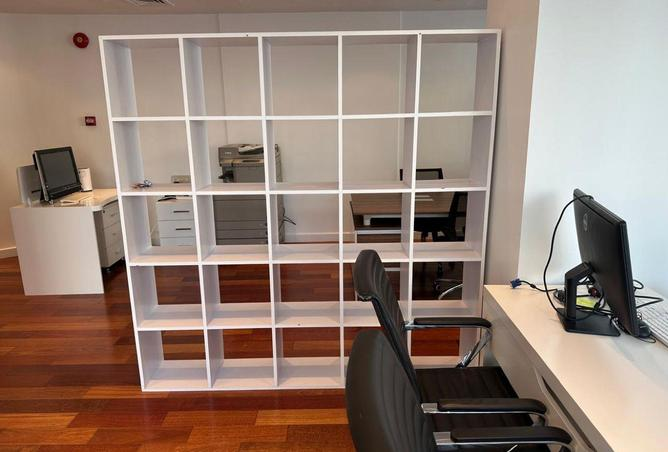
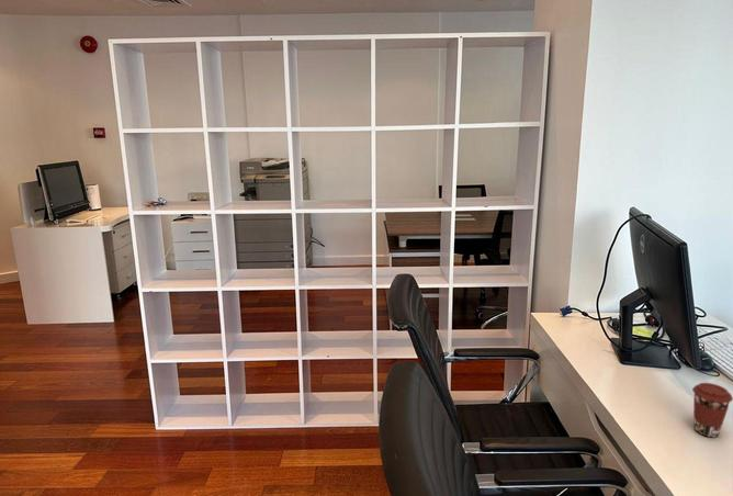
+ coffee cup [691,382,733,438]
